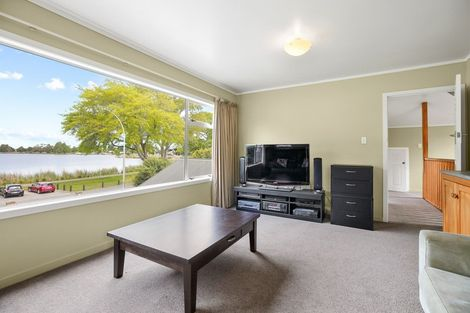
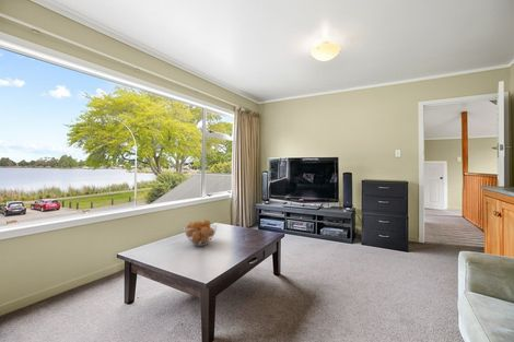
+ fruit basket [184,219,218,247]
